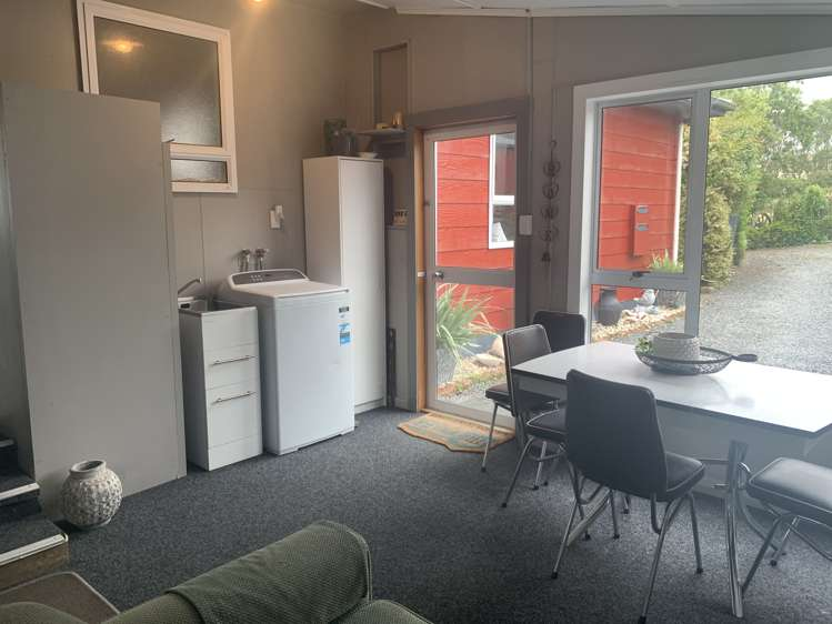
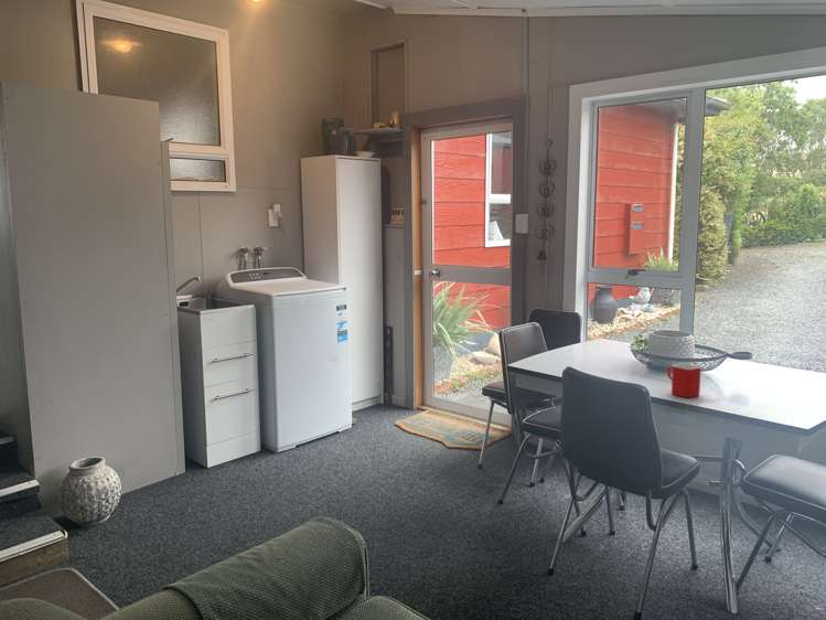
+ mug [666,362,702,398]
